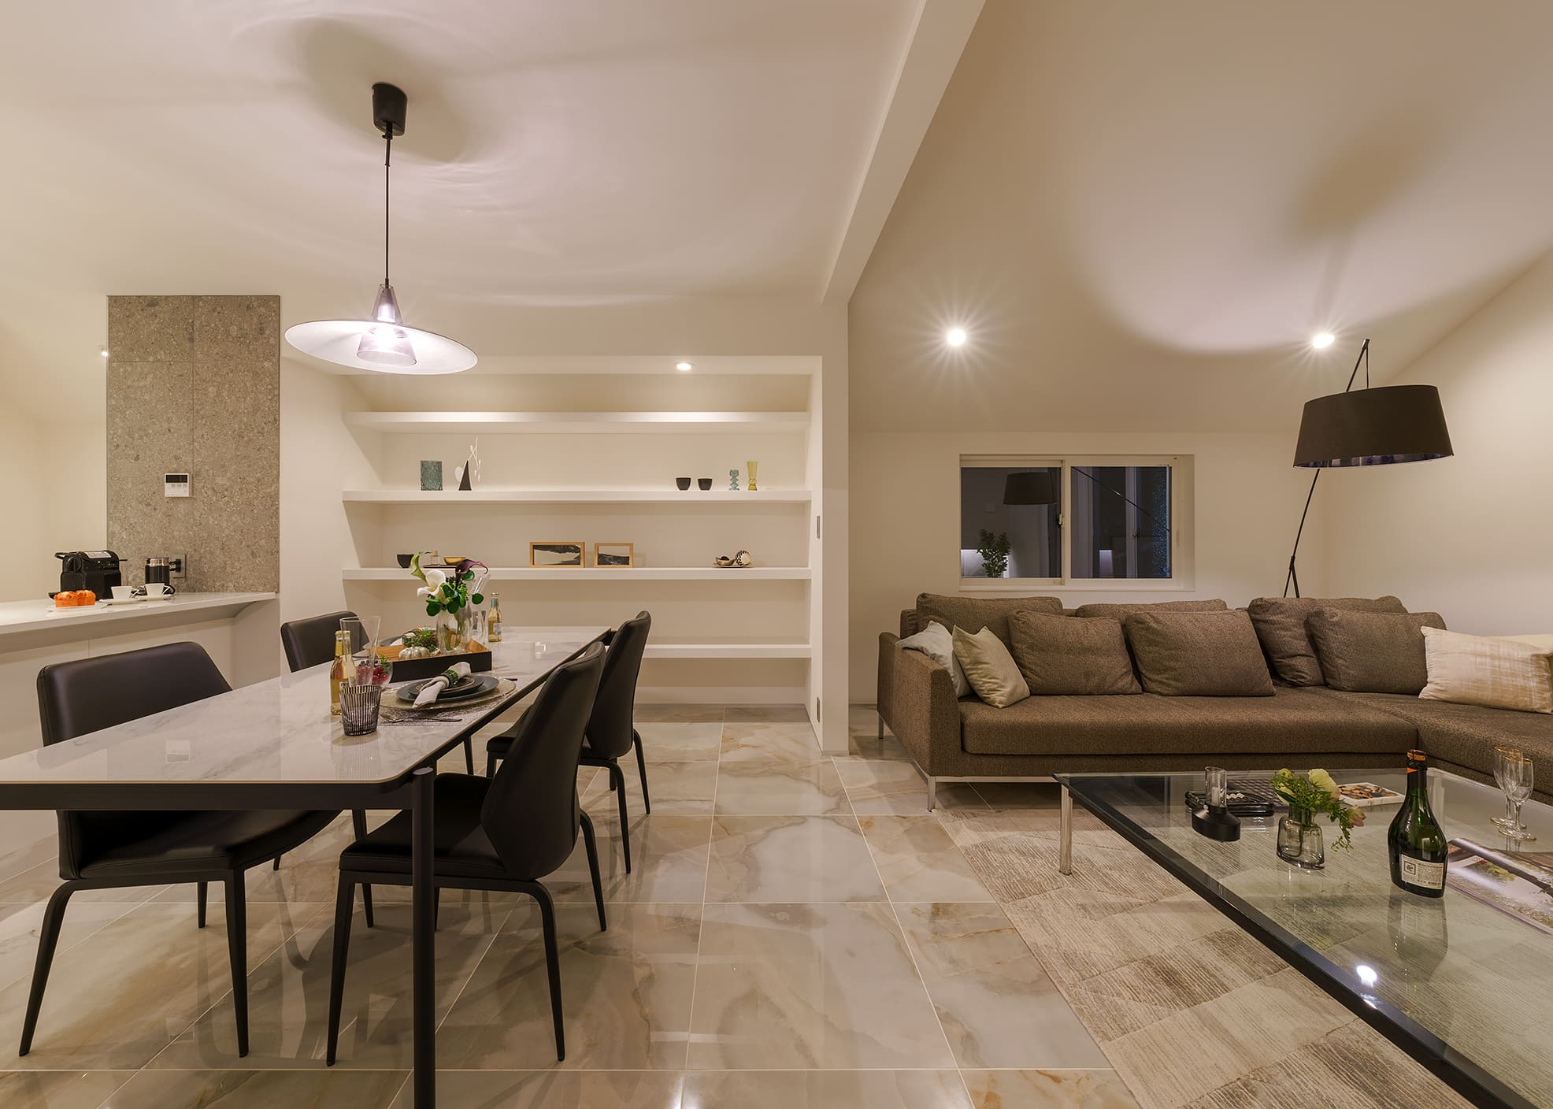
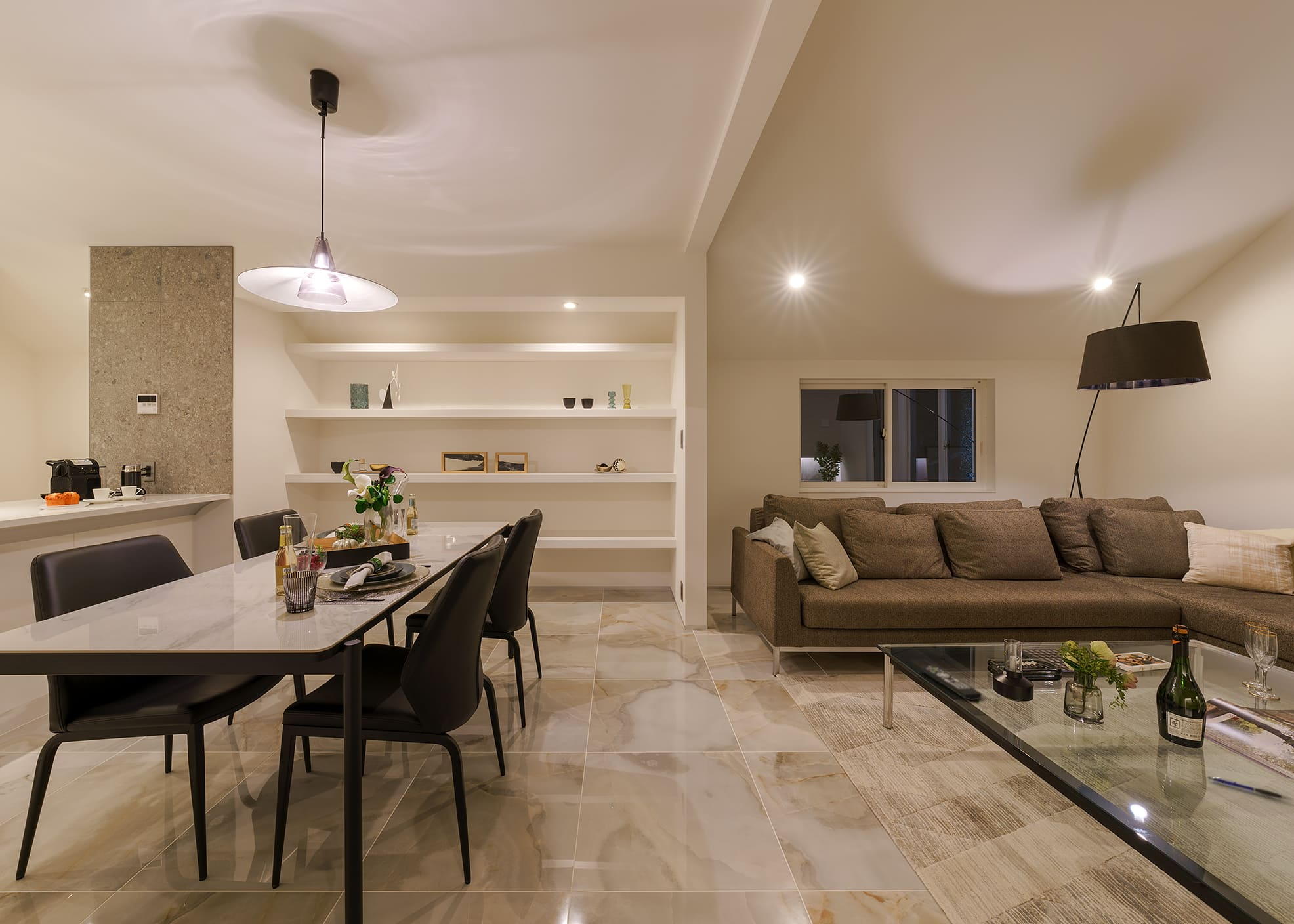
+ remote control [919,665,982,701]
+ pen [1207,776,1293,801]
